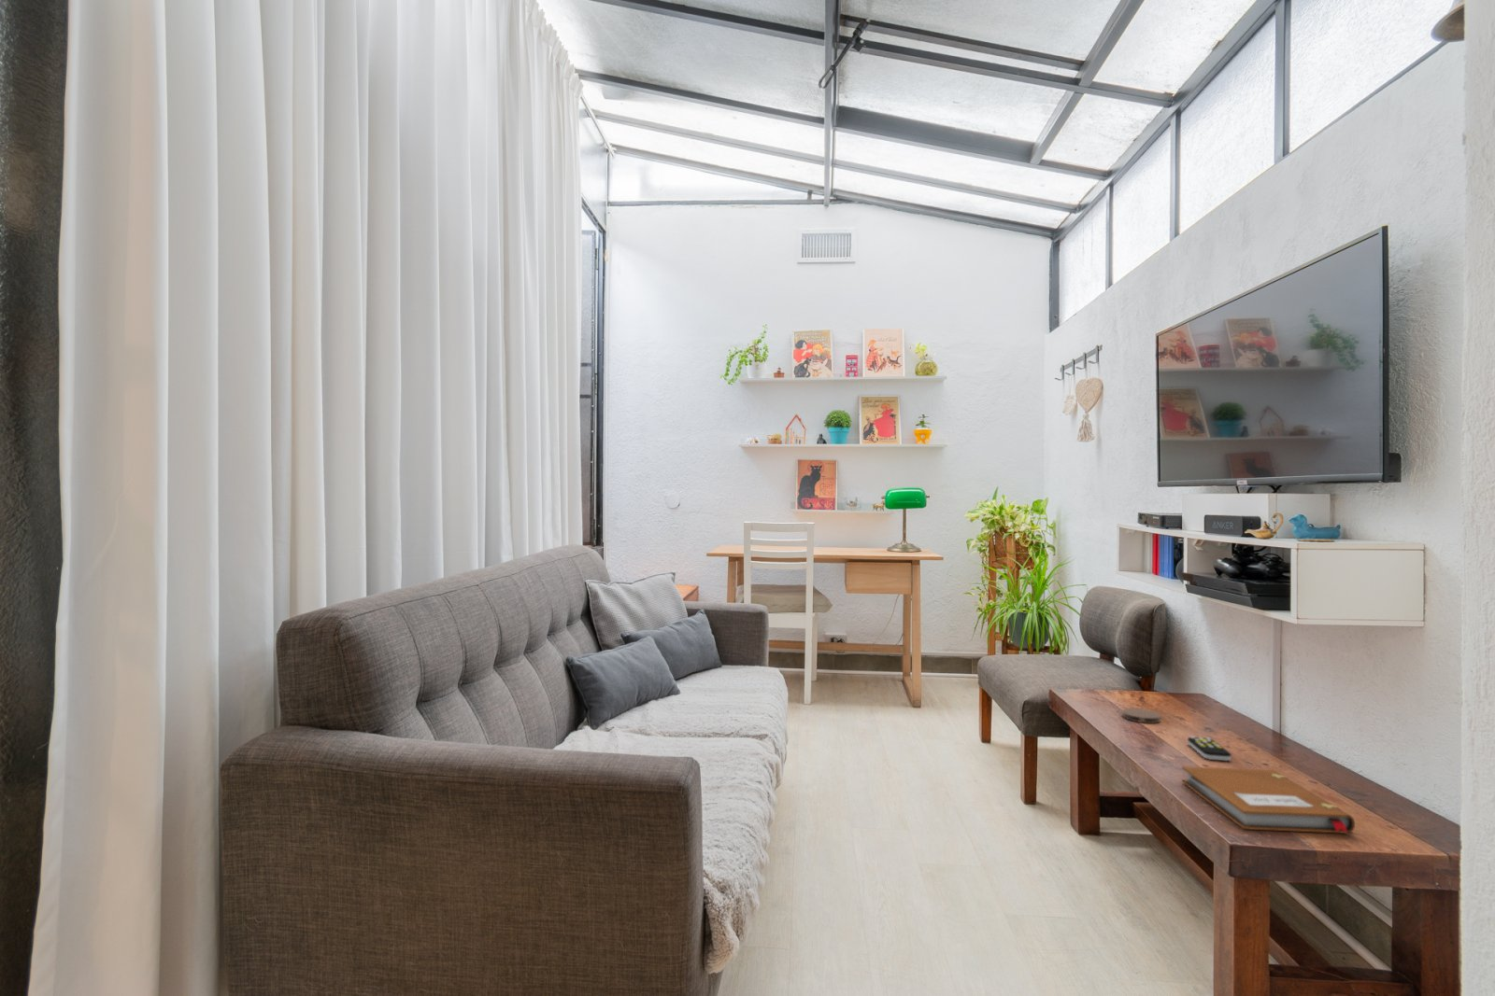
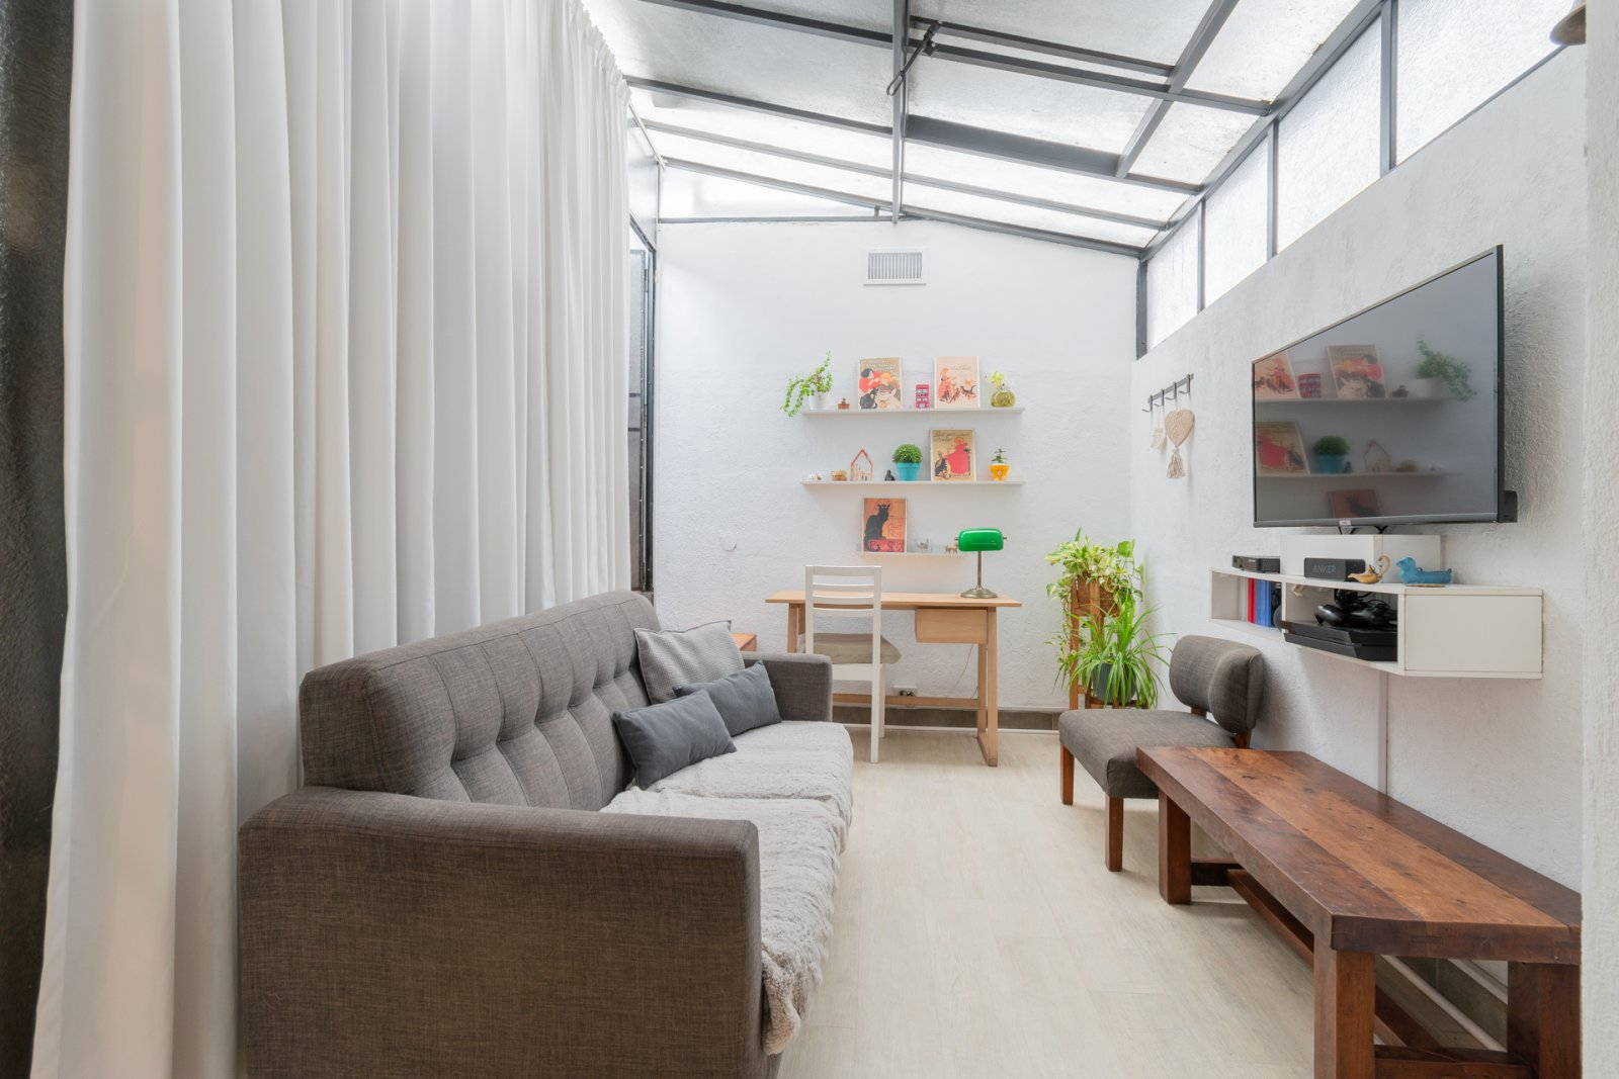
- remote control [1187,736,1232,761]
- coaster [1121,708,1161,725]
- notebook [1181,766,1356,835]
